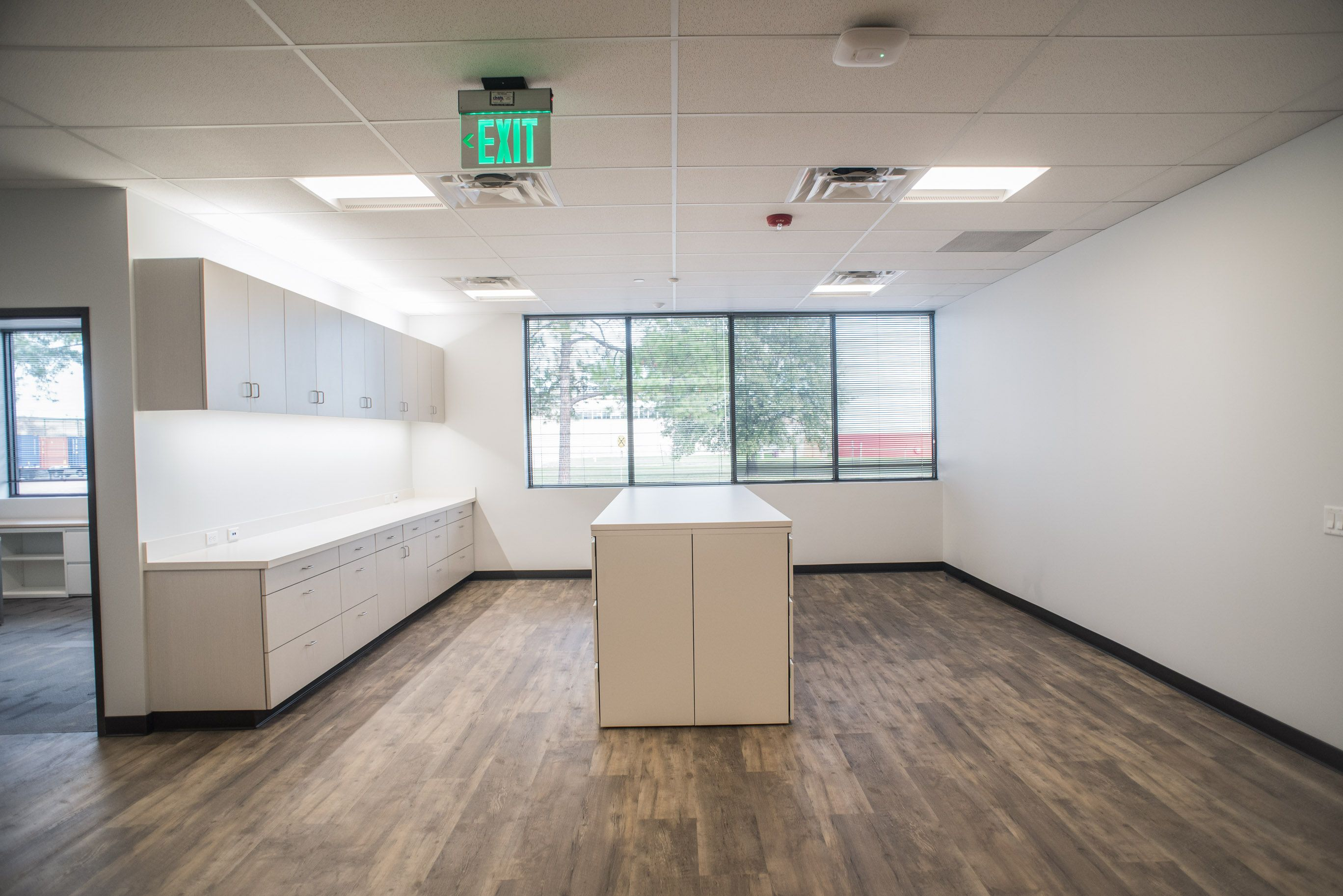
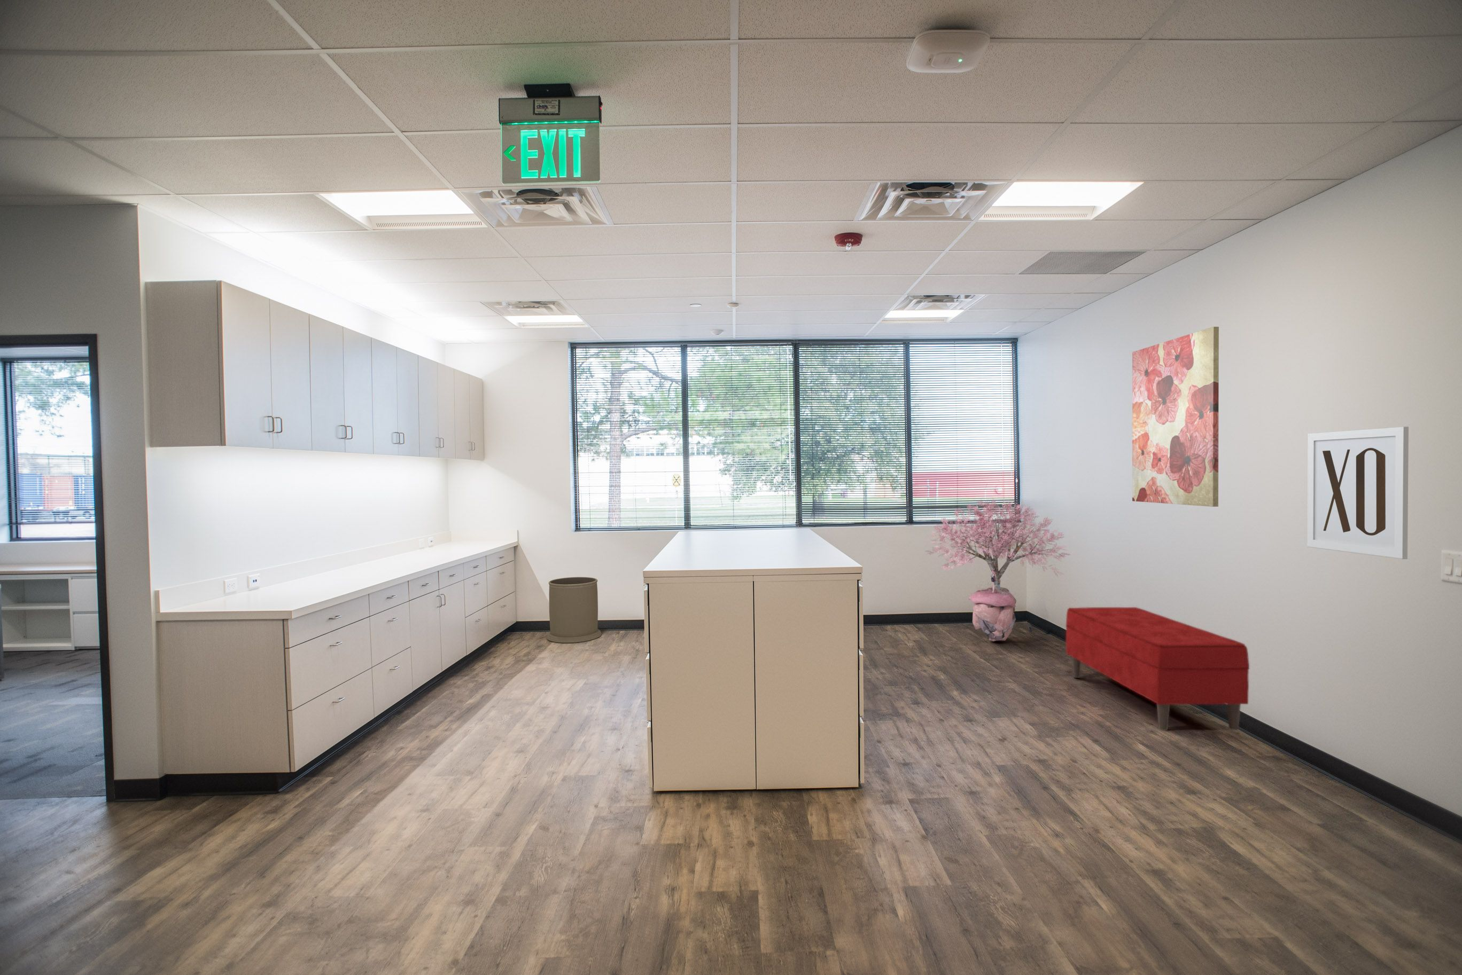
+ trash can [546,577,602,643]
+ wall art [1132,326,1219,507]
+ potted tree [925,498,1071,642]
+ wall art [1306,427,1409,559]
+ bench [1065,606,1250,731]
